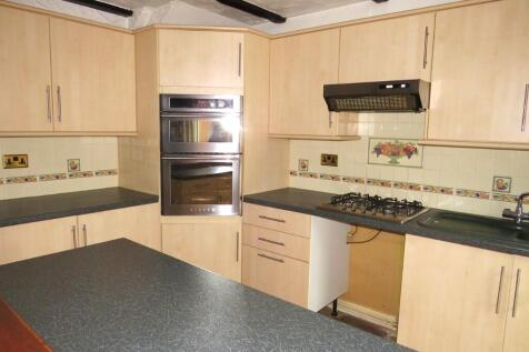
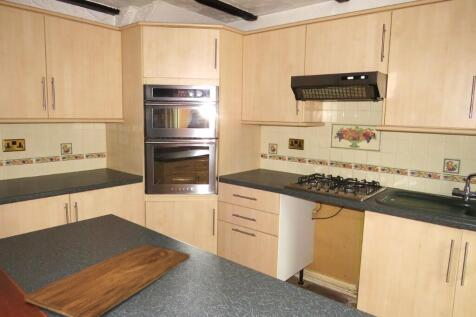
+ cutting board [23,243,190,317]
